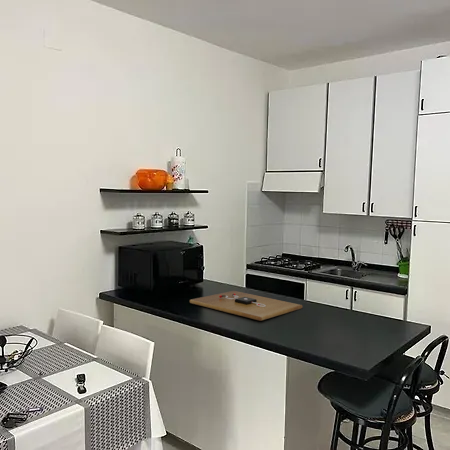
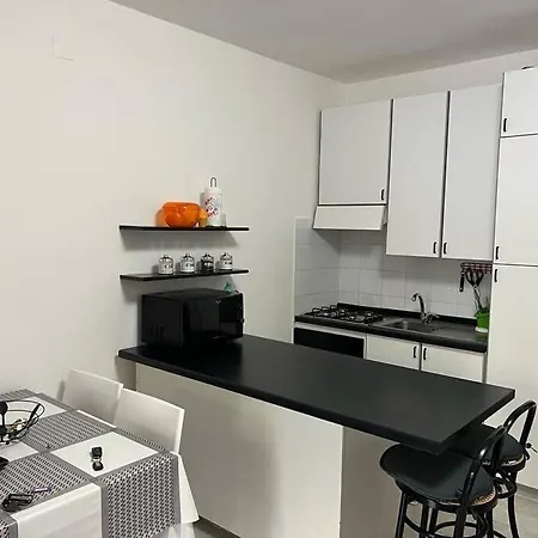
- cutting board [189,290,304,322]
